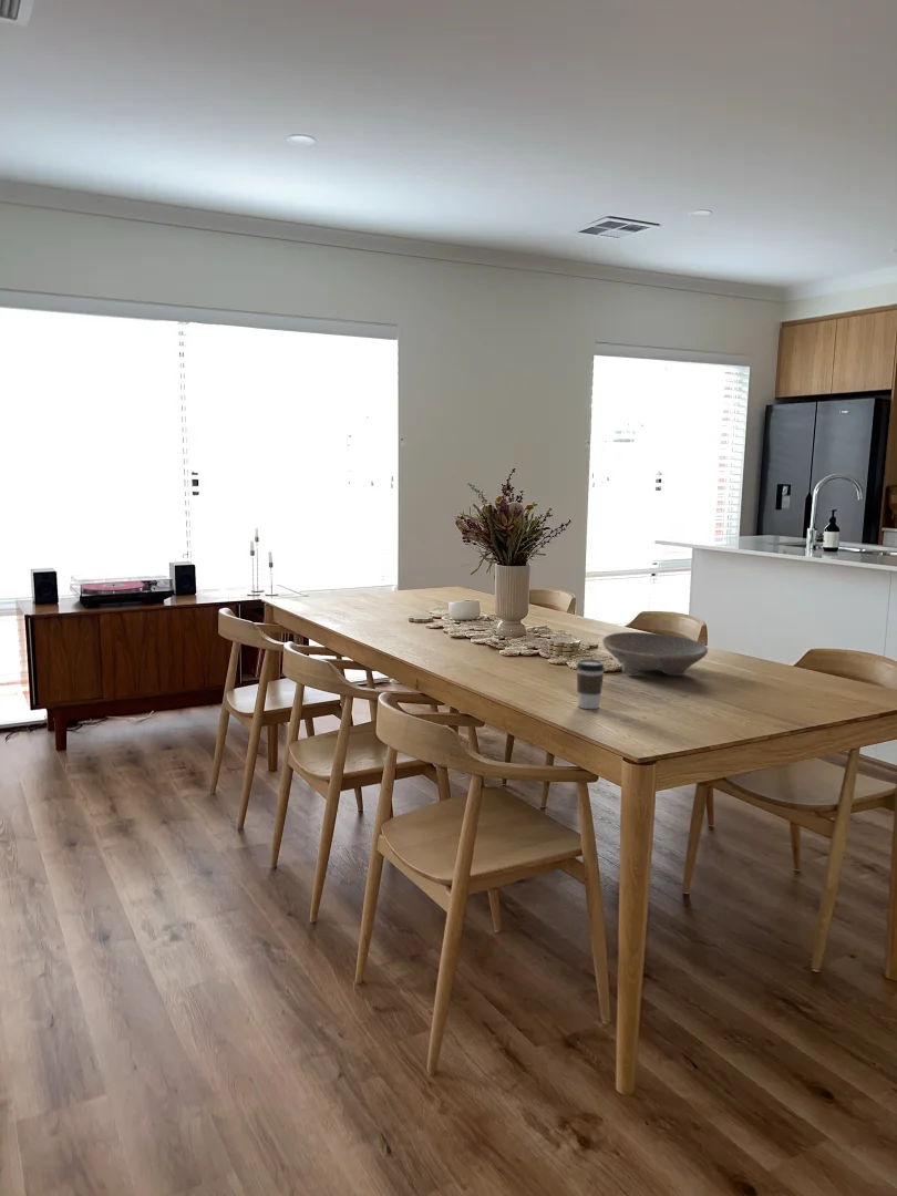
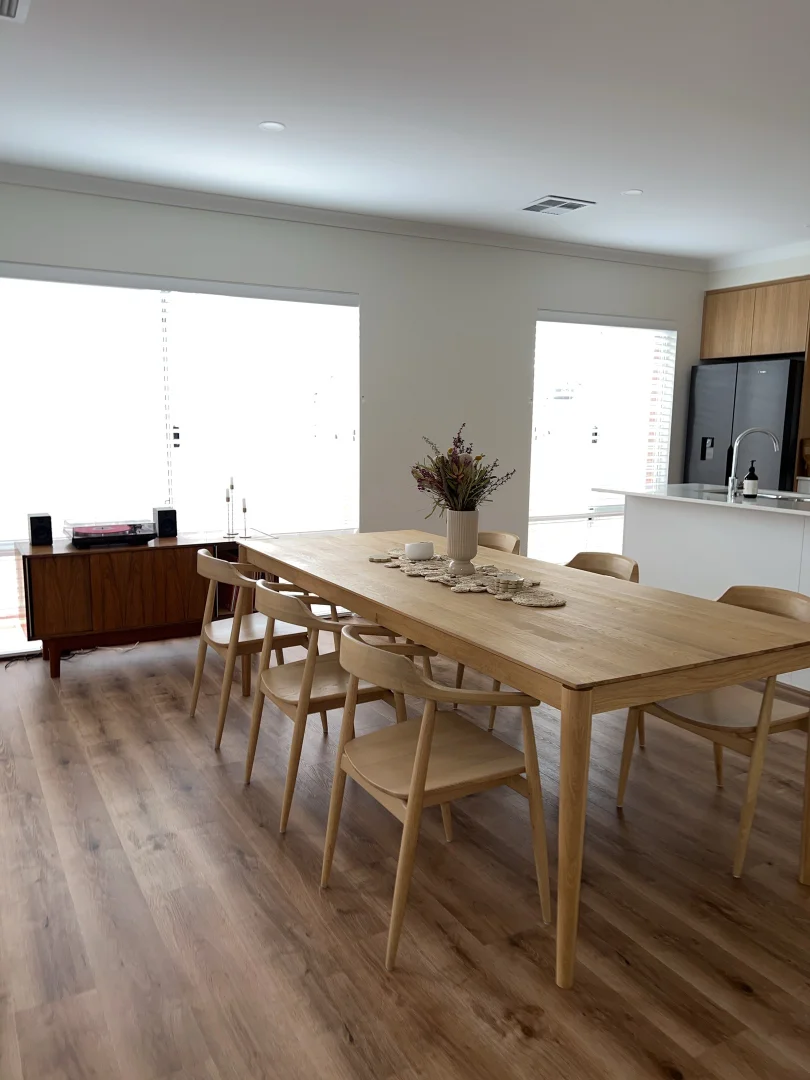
- bowl [601,631,709,677]
- coffee cup [575,658,606,710]
